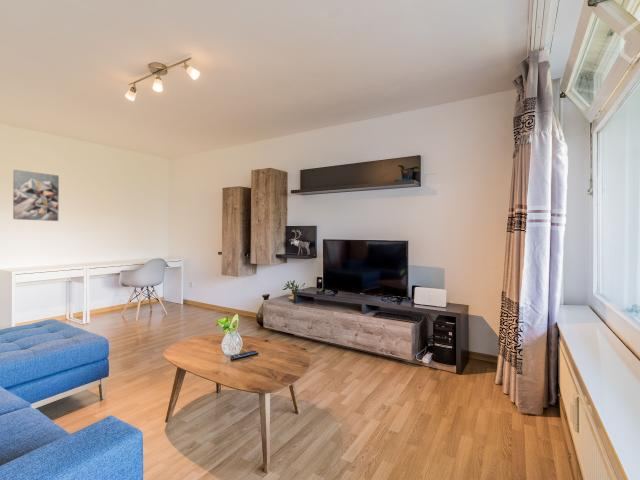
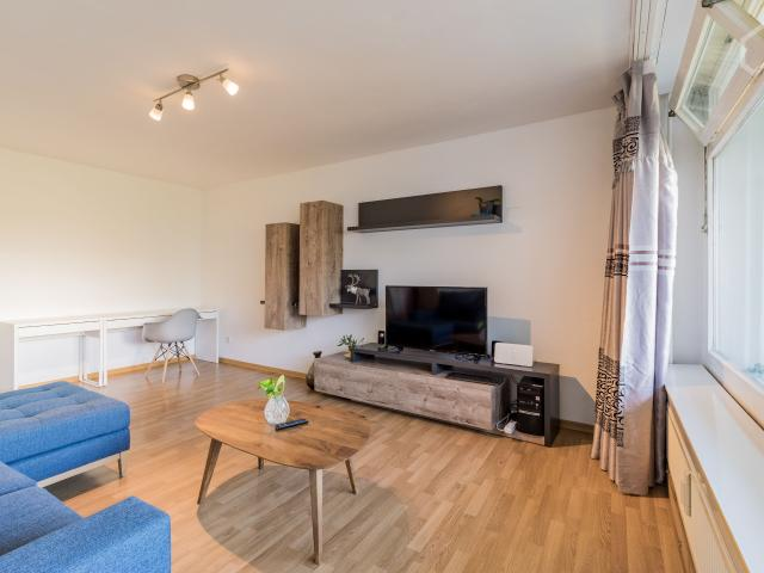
- wall art [12,169,60,222]
